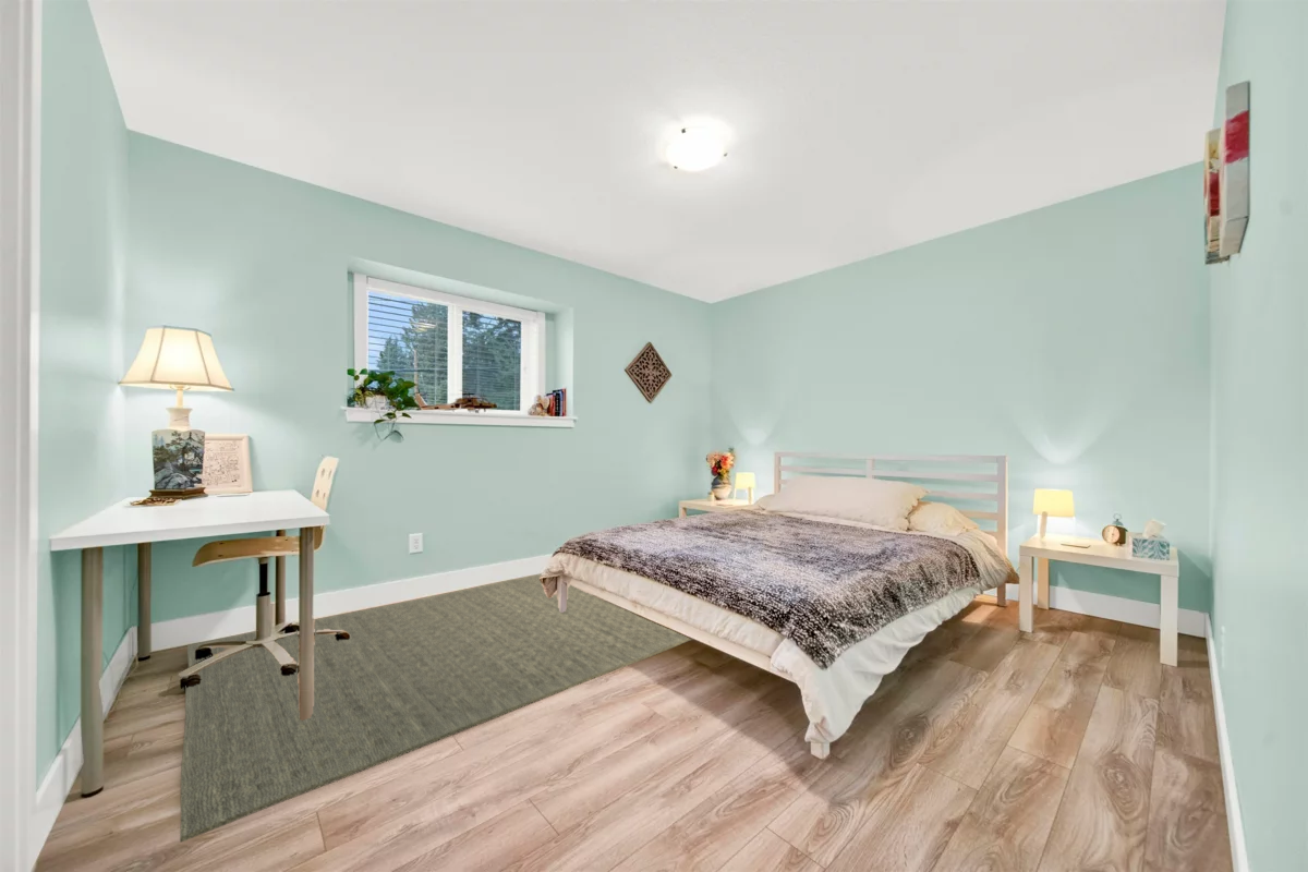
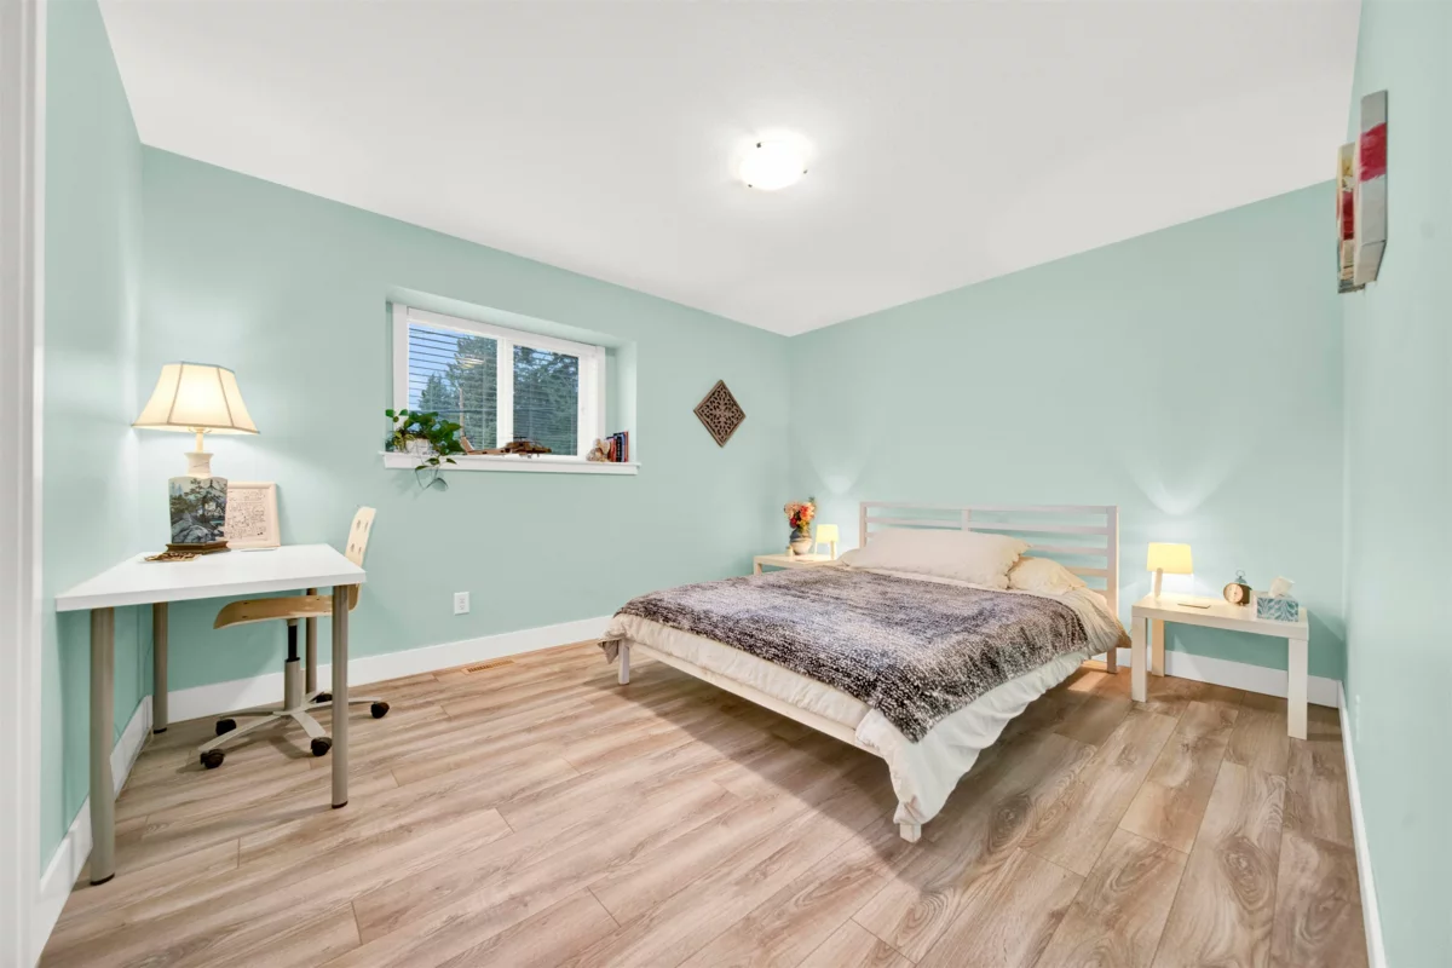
- rug [179,572,693,844]
